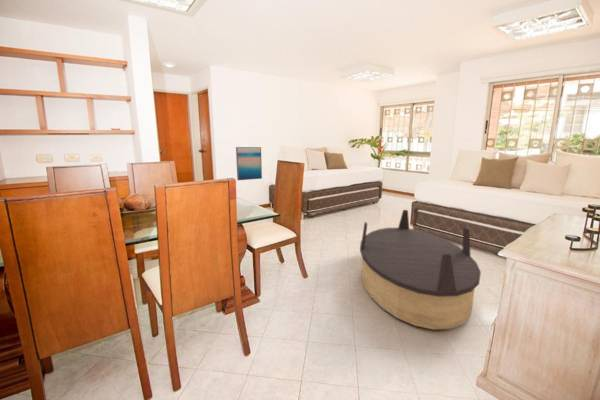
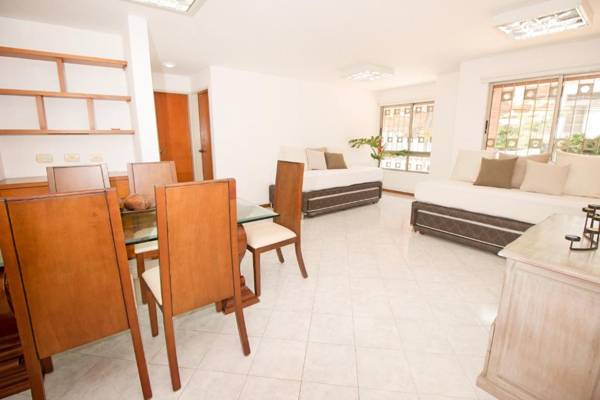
- wall art [235,146,263,181]
- coffee table [359,209,482,330]
